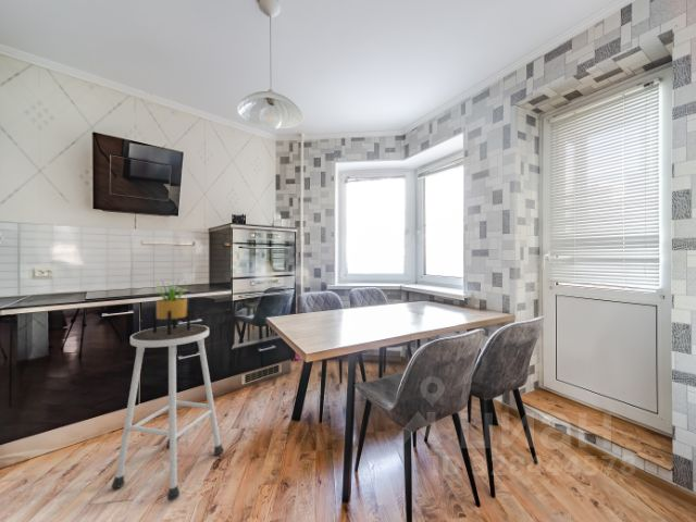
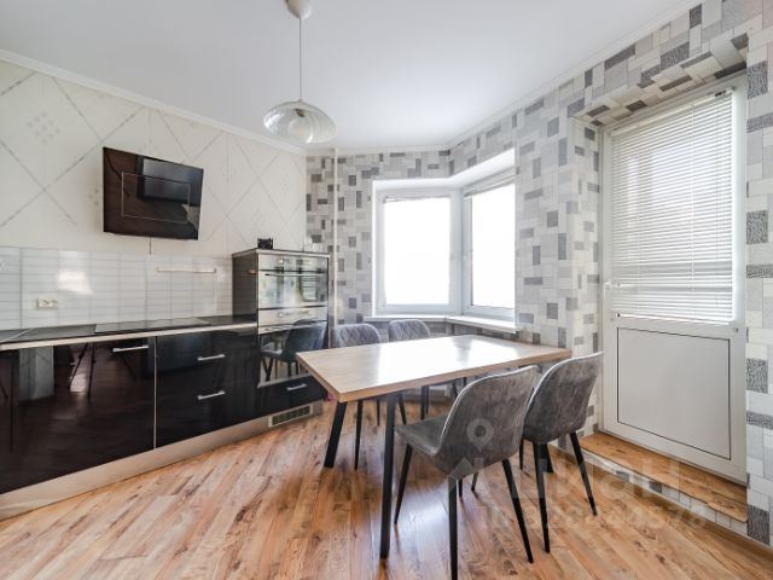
- potted plant [152,277,191,335]
- stool [110,324,224,501]
